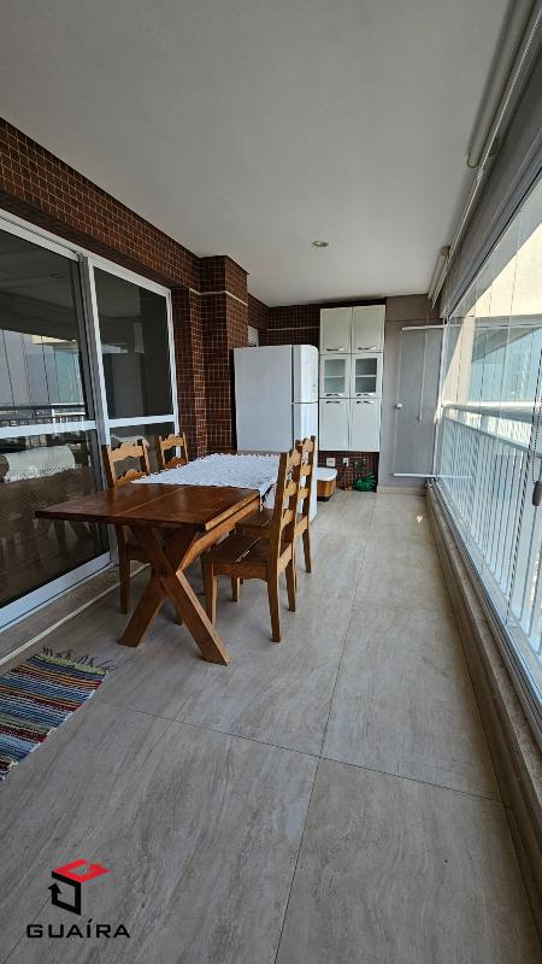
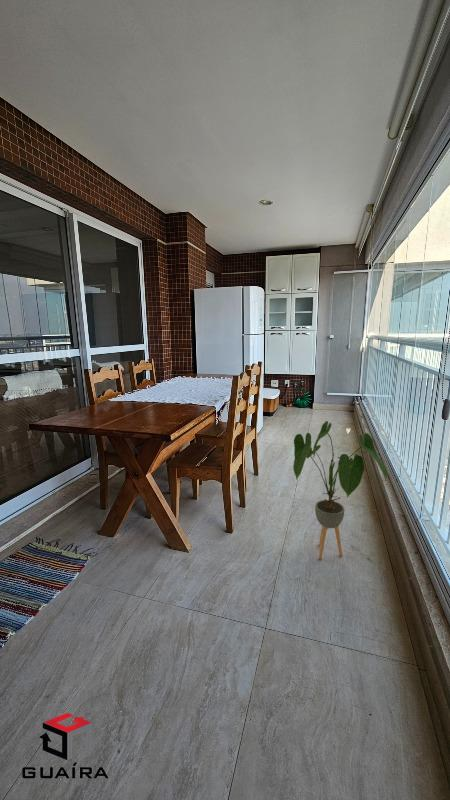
+ house plant [292,420,388,560]
